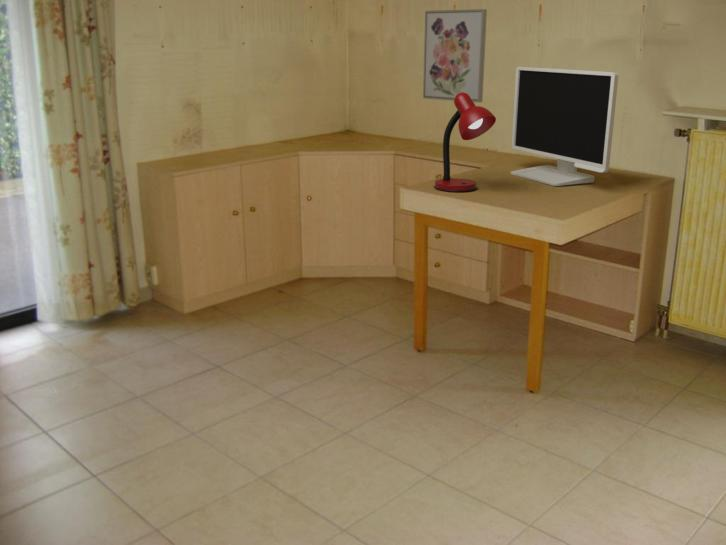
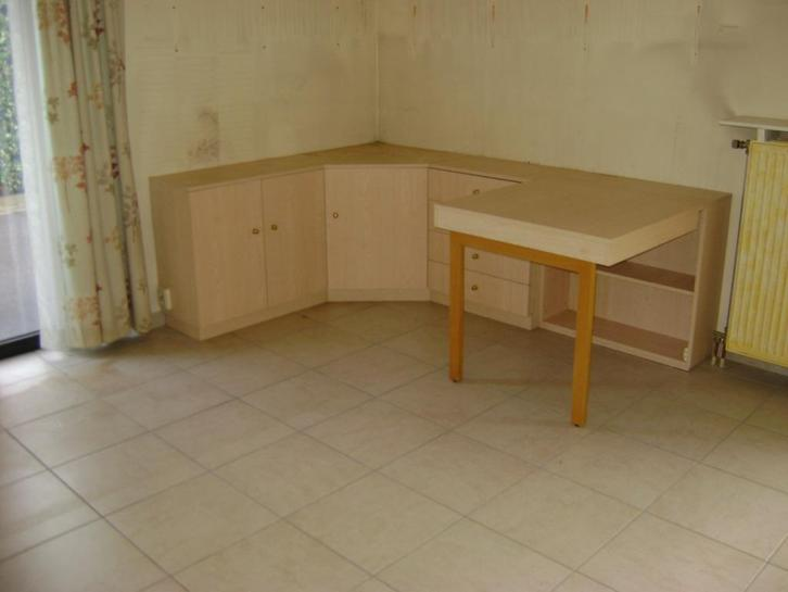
- wall art [422,8,488,103]
- monitor [510,66,619,187]
- desk lamp [433,92,497,193]
